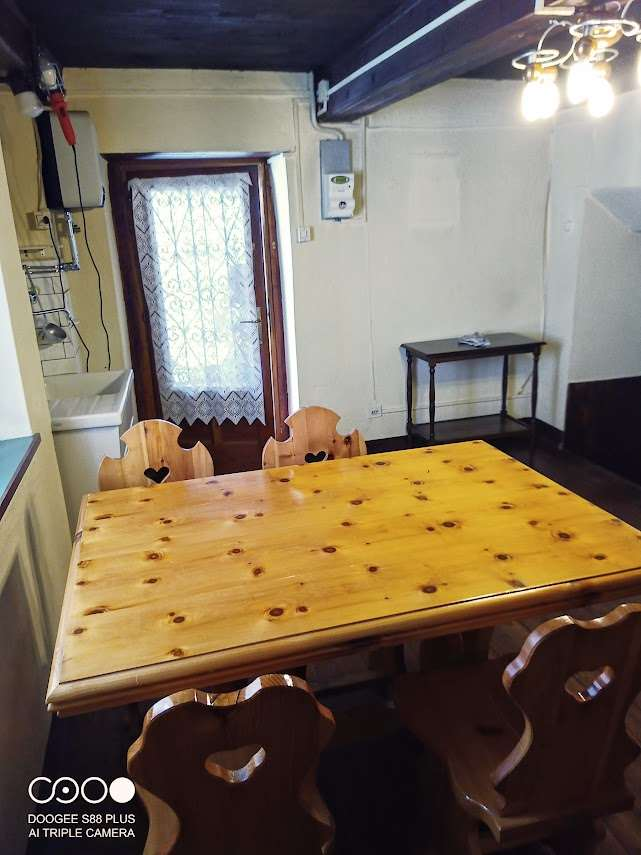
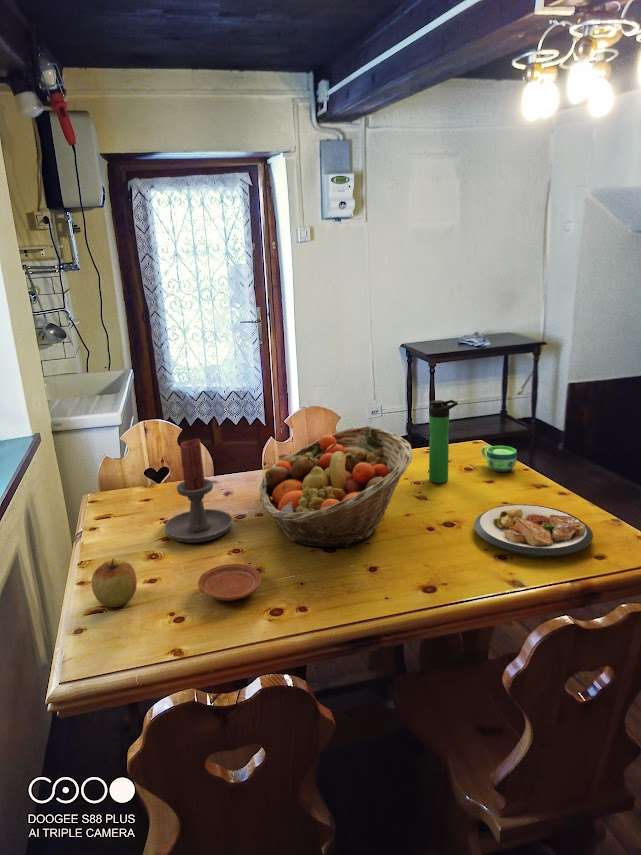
+ plate [197,563,263,601]
+ cup [480,445,518,473]
+ bottle [428,399,459,484]
+ apple [91,558,138,608]
+ plate [473,504,594,558]
+ fruit basket [258,425,413,548]
+ candle holder [163,438,234,544]
